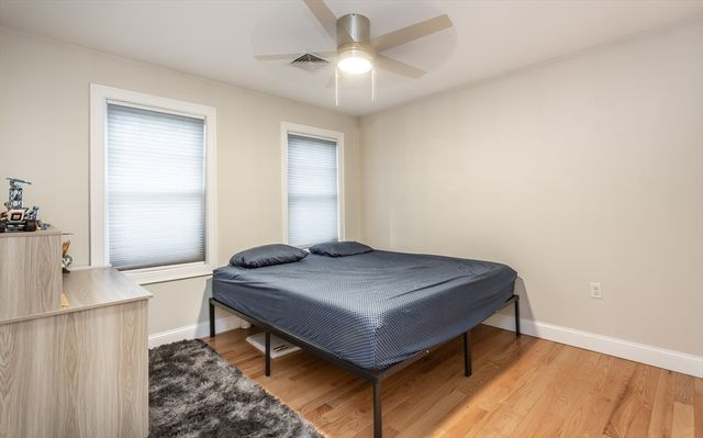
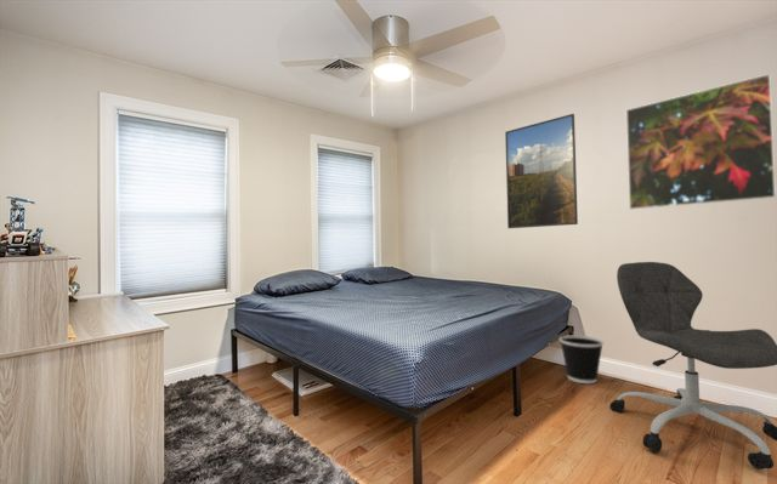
+ office chair [609,261,777,471]
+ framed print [504,113,579,229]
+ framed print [625,73,777,211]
+ wastebasket [558,335,605,385]
